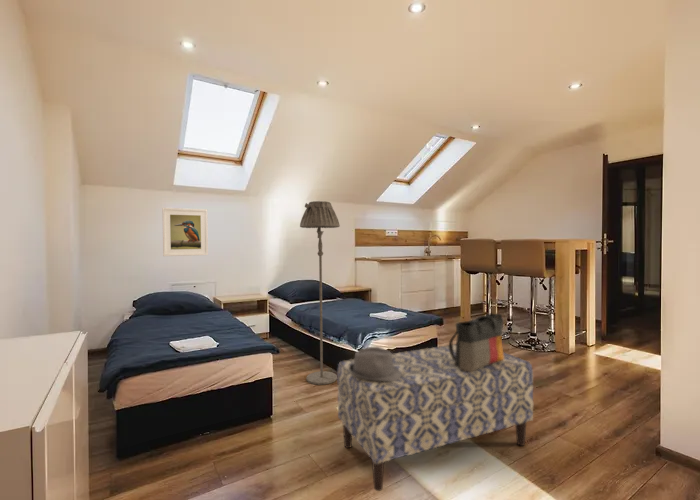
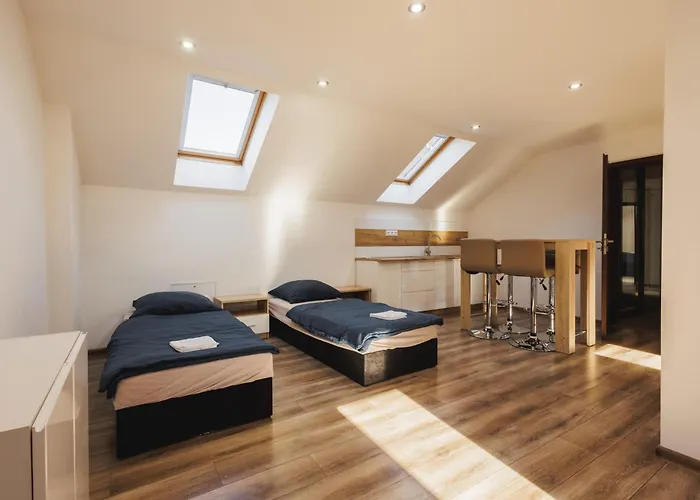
- bench [336,343,534,492]
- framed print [161,207,209,257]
- floor lamp [299,200,341,386]
- tote bag [448,313,504,372]
- fedora [349,346,402,381]
